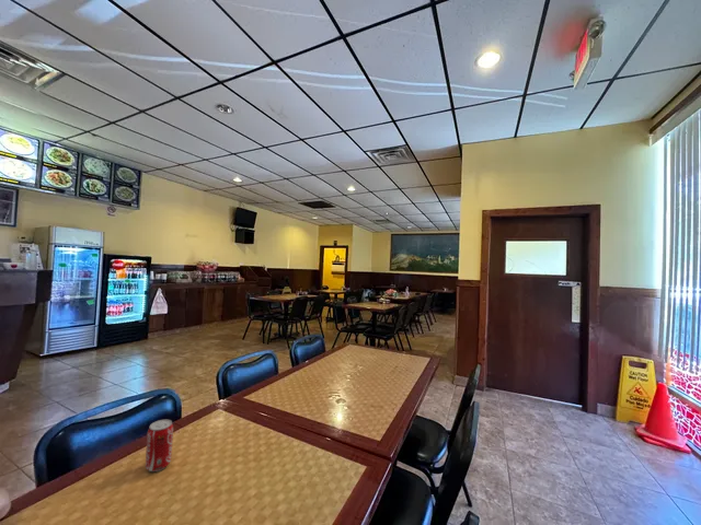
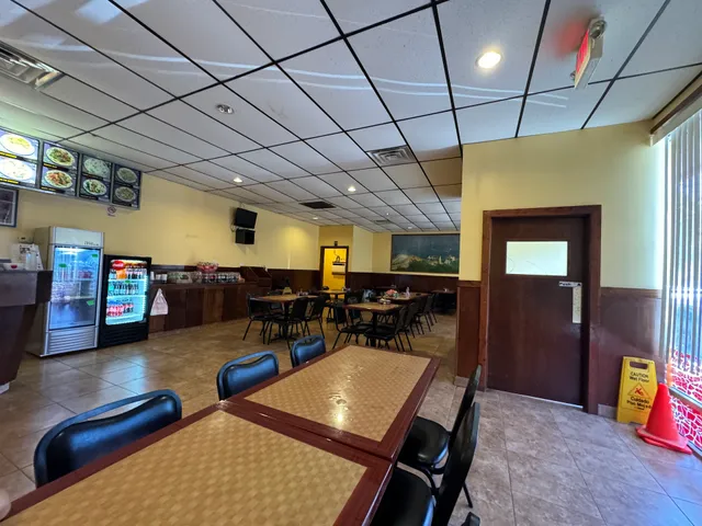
- beverage can [145,419,174,472]
